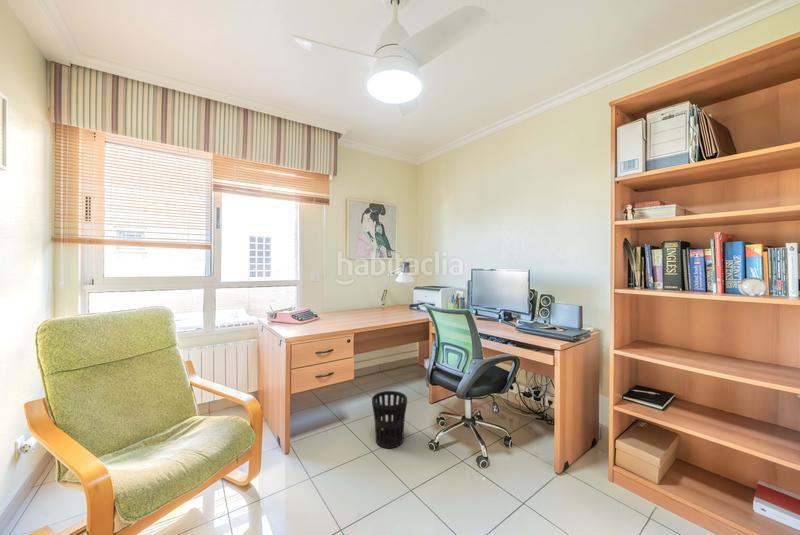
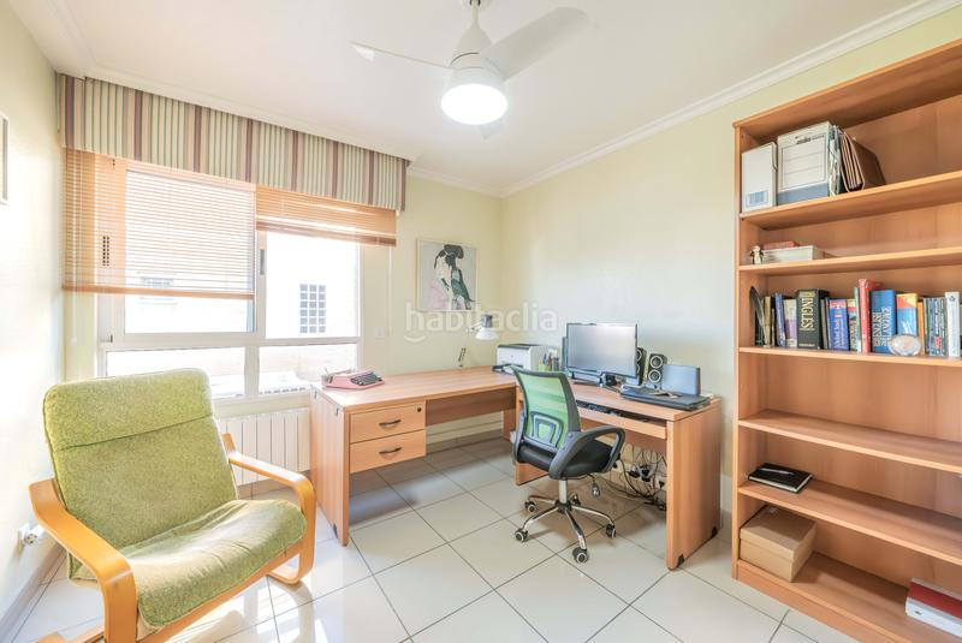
- wastebasket [371,390,408,449]
